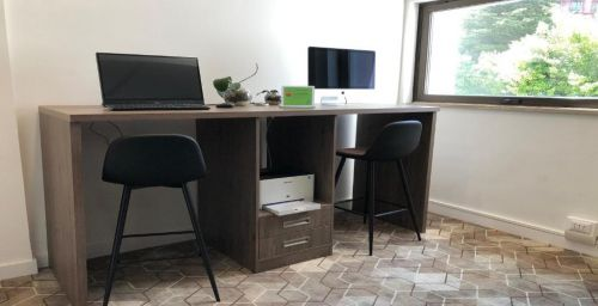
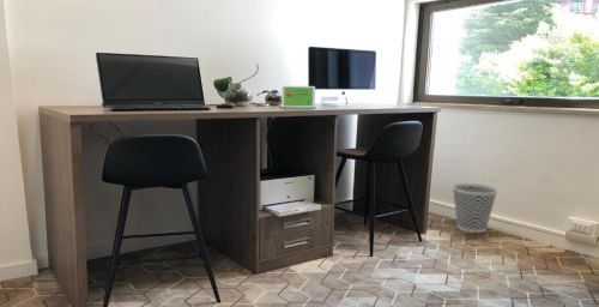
+ wastebasket [450,182,500,234]
